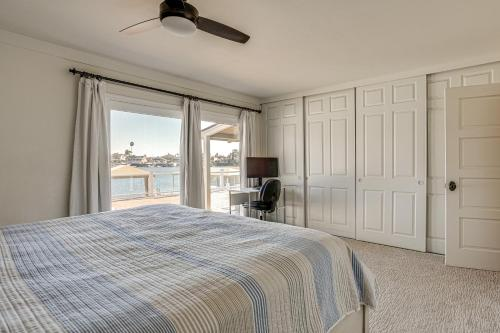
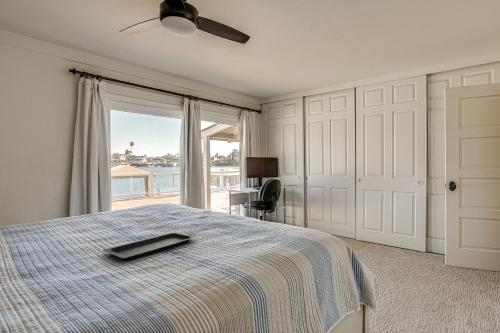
+ serving tray [102,231,198,261]
